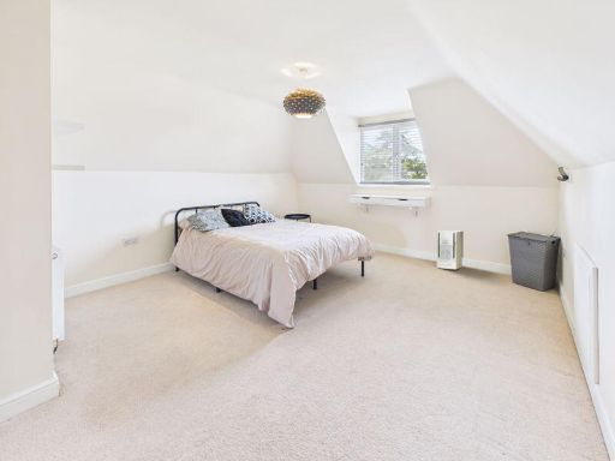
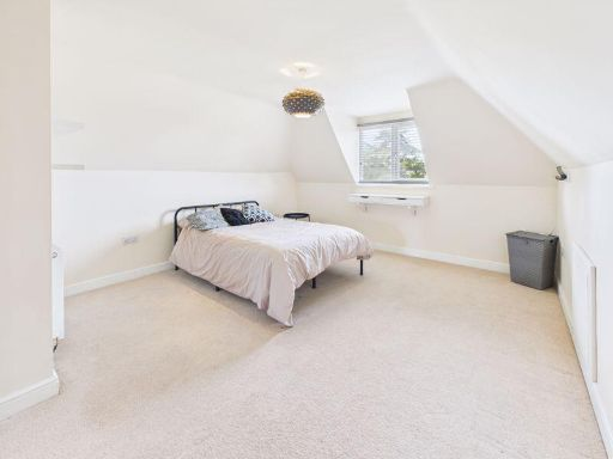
- air purifier [436,229,465,270]
